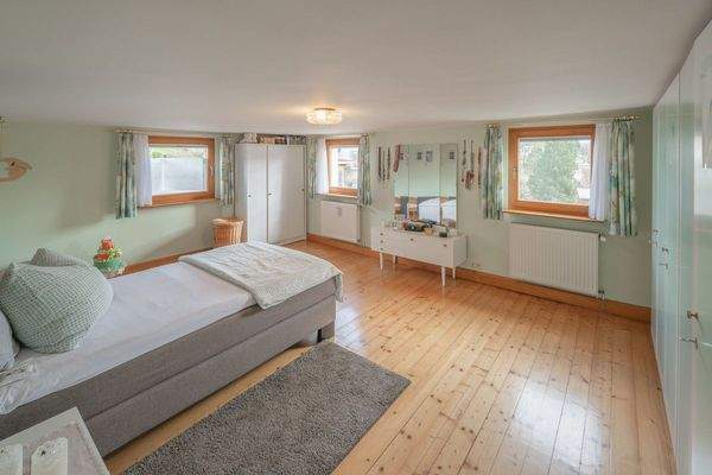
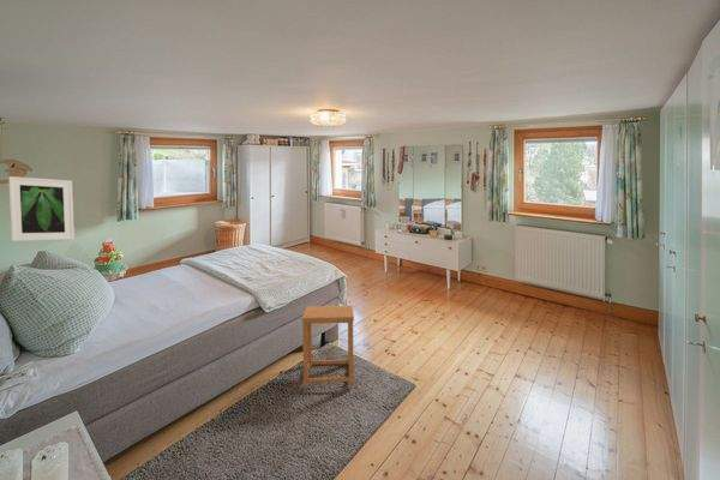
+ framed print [7,175,76,242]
+ side table [301,305,355,388]
